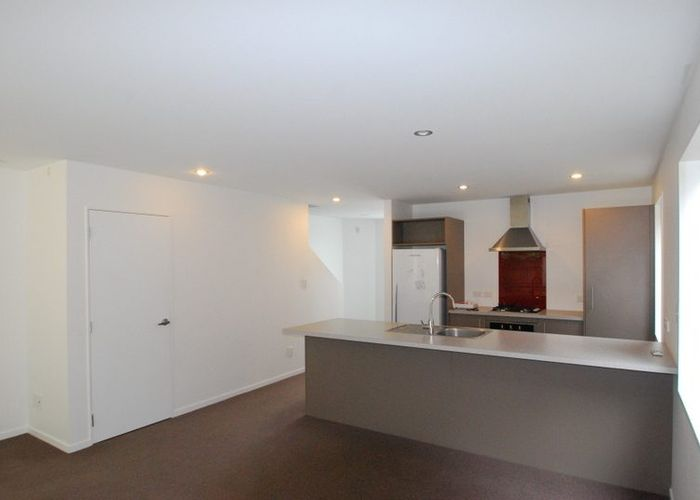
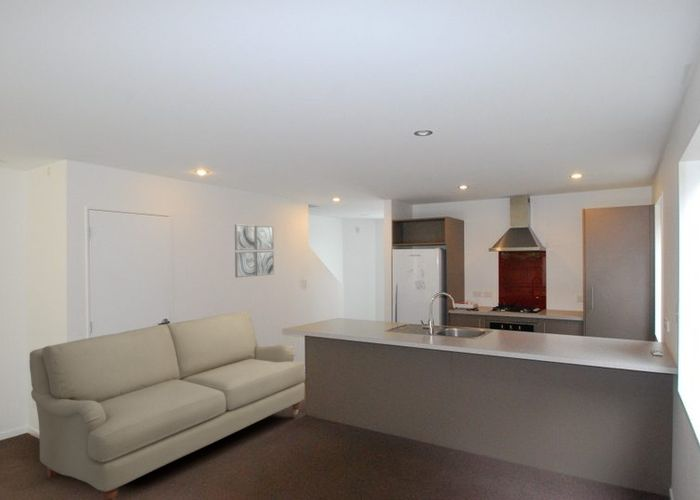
+ sofa [28,310,306,500]
+ wall art [234,224,275,279]
